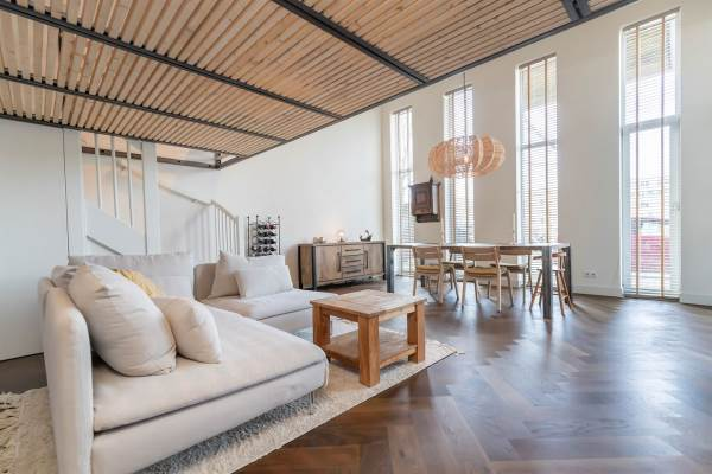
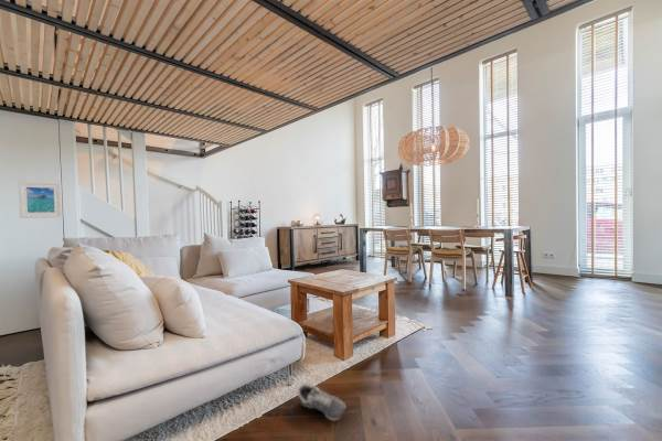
+ shoe [296,383,348,422]
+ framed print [18,181,63,219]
